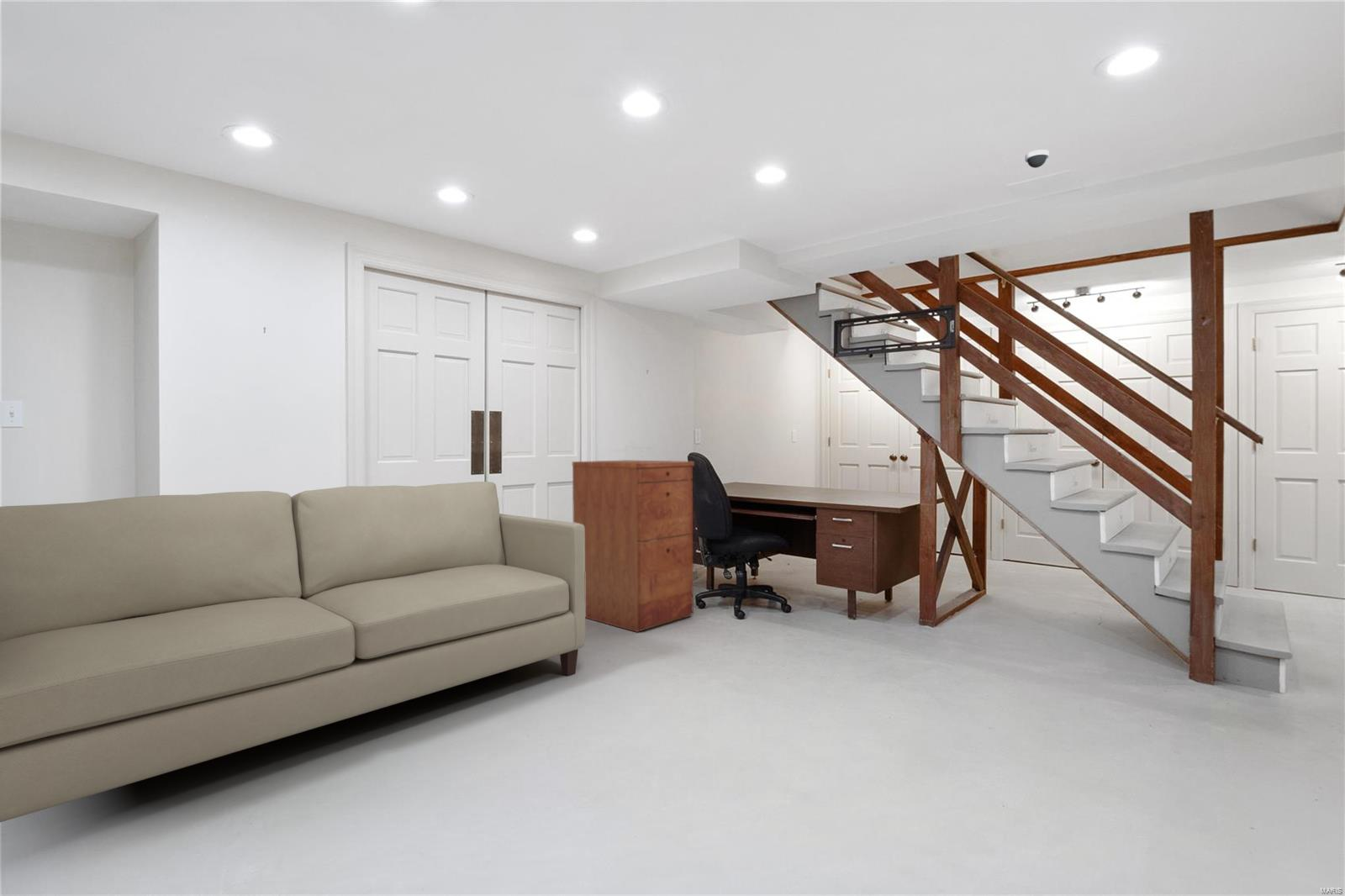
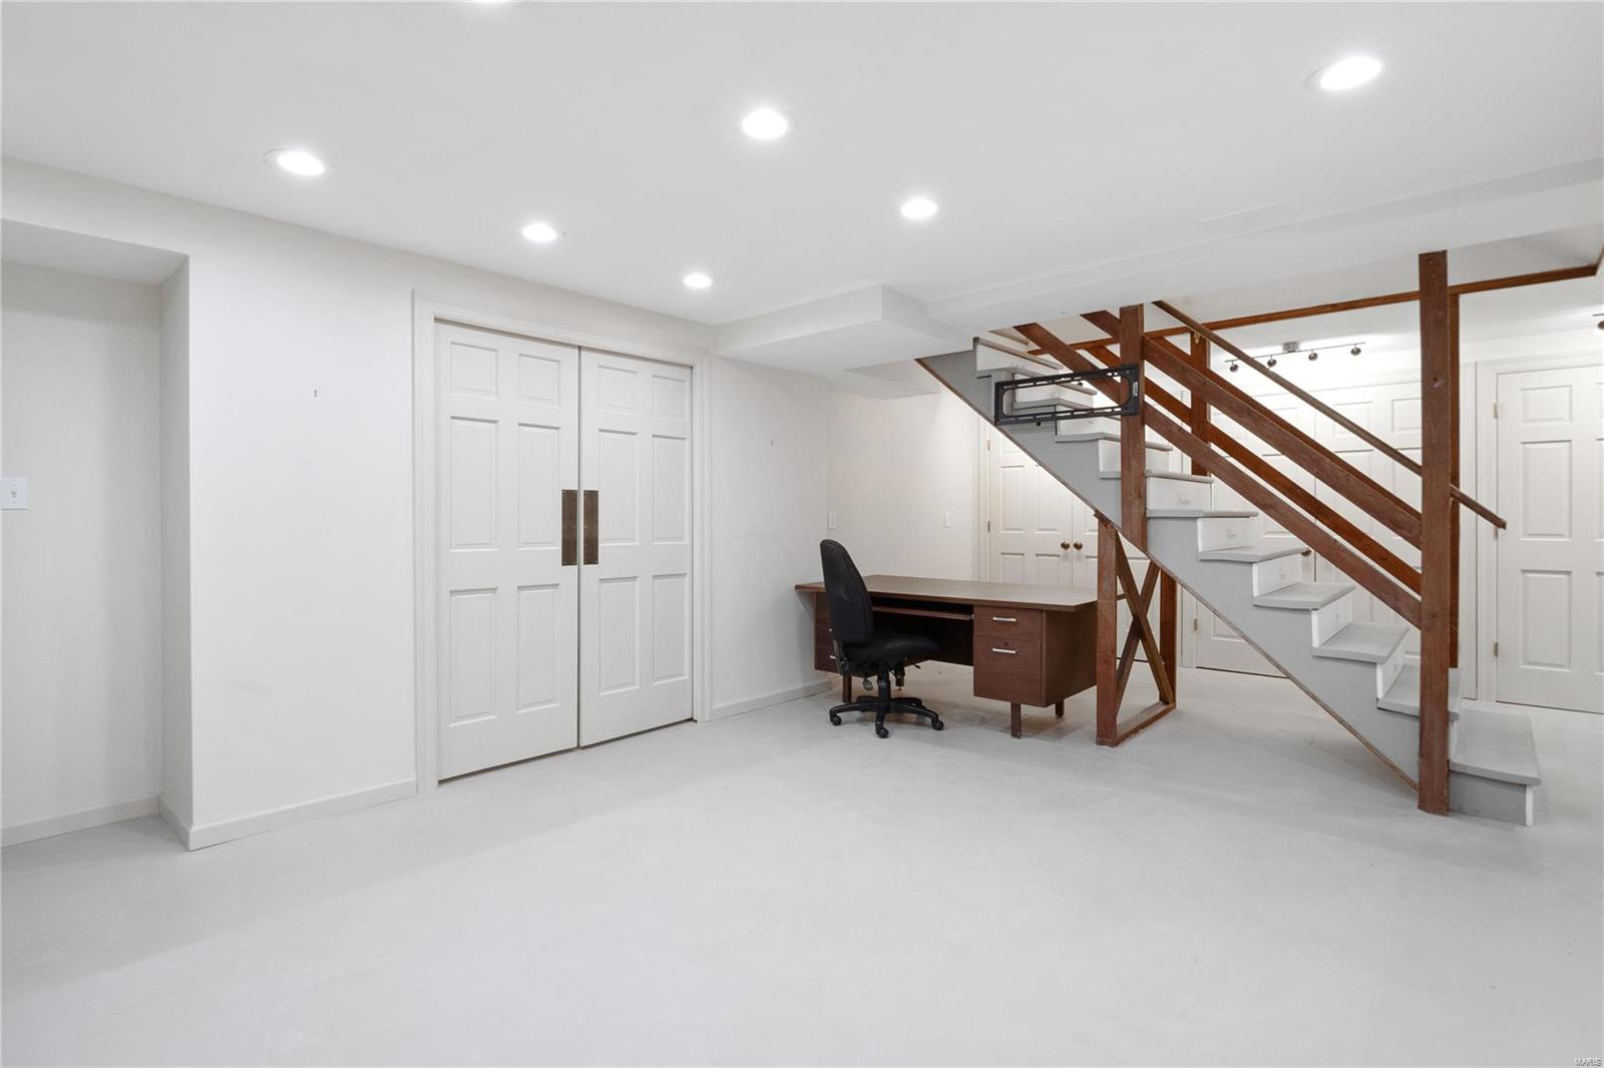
- dome security camera [1024,149,1050,169]
- filing cabinet [572,460,695,633]
- sofa [0,481,586,823]
